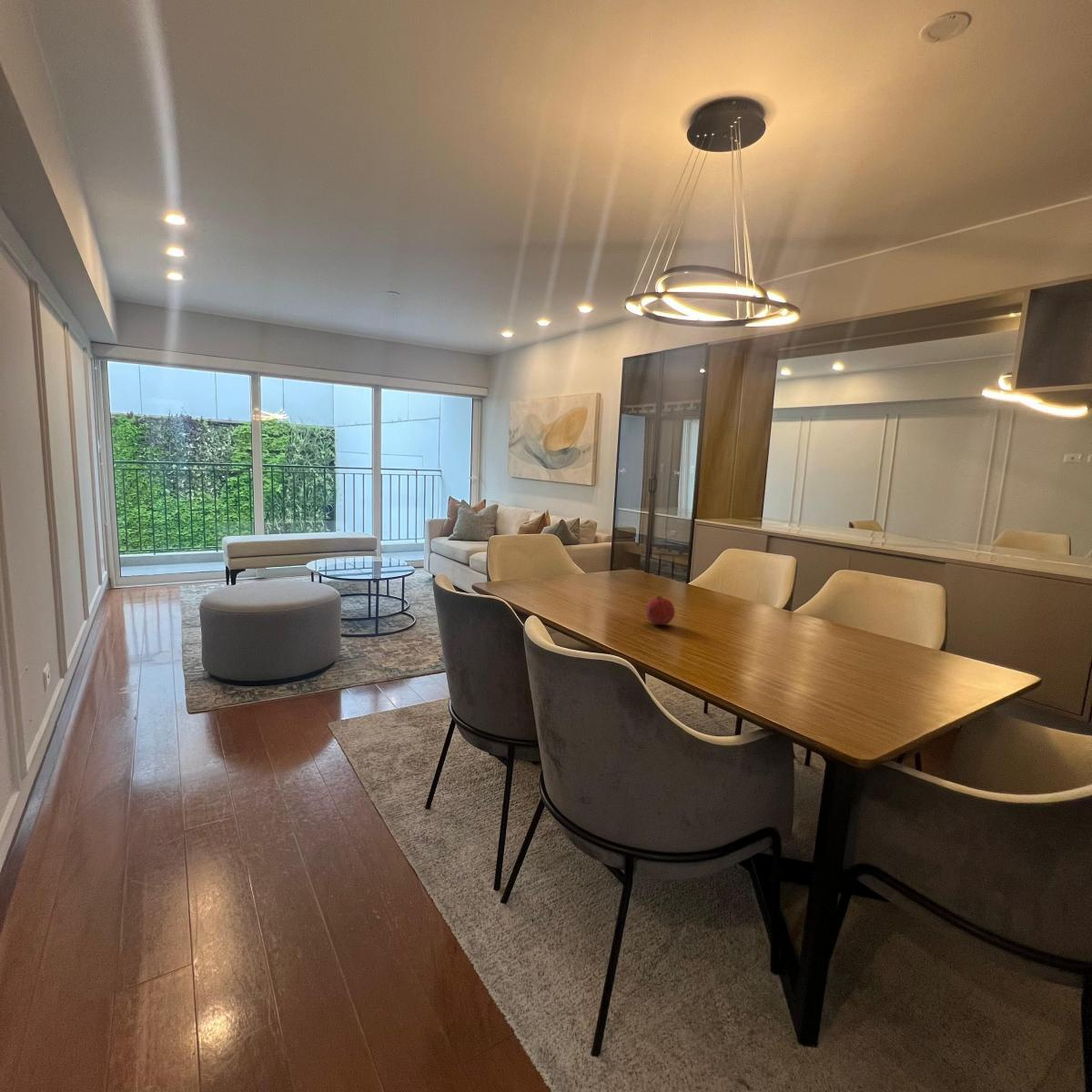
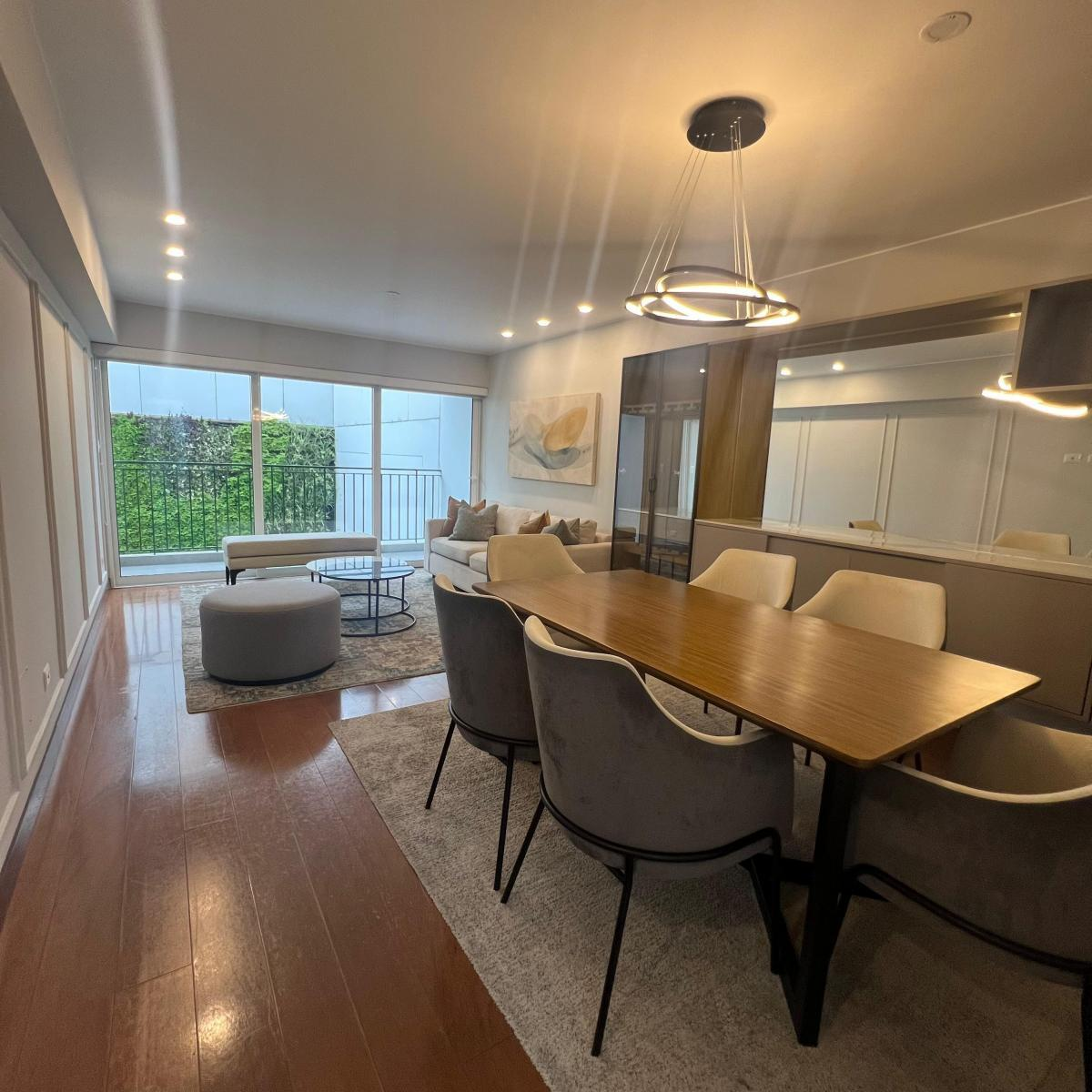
- fruit [644,594,675,626]
